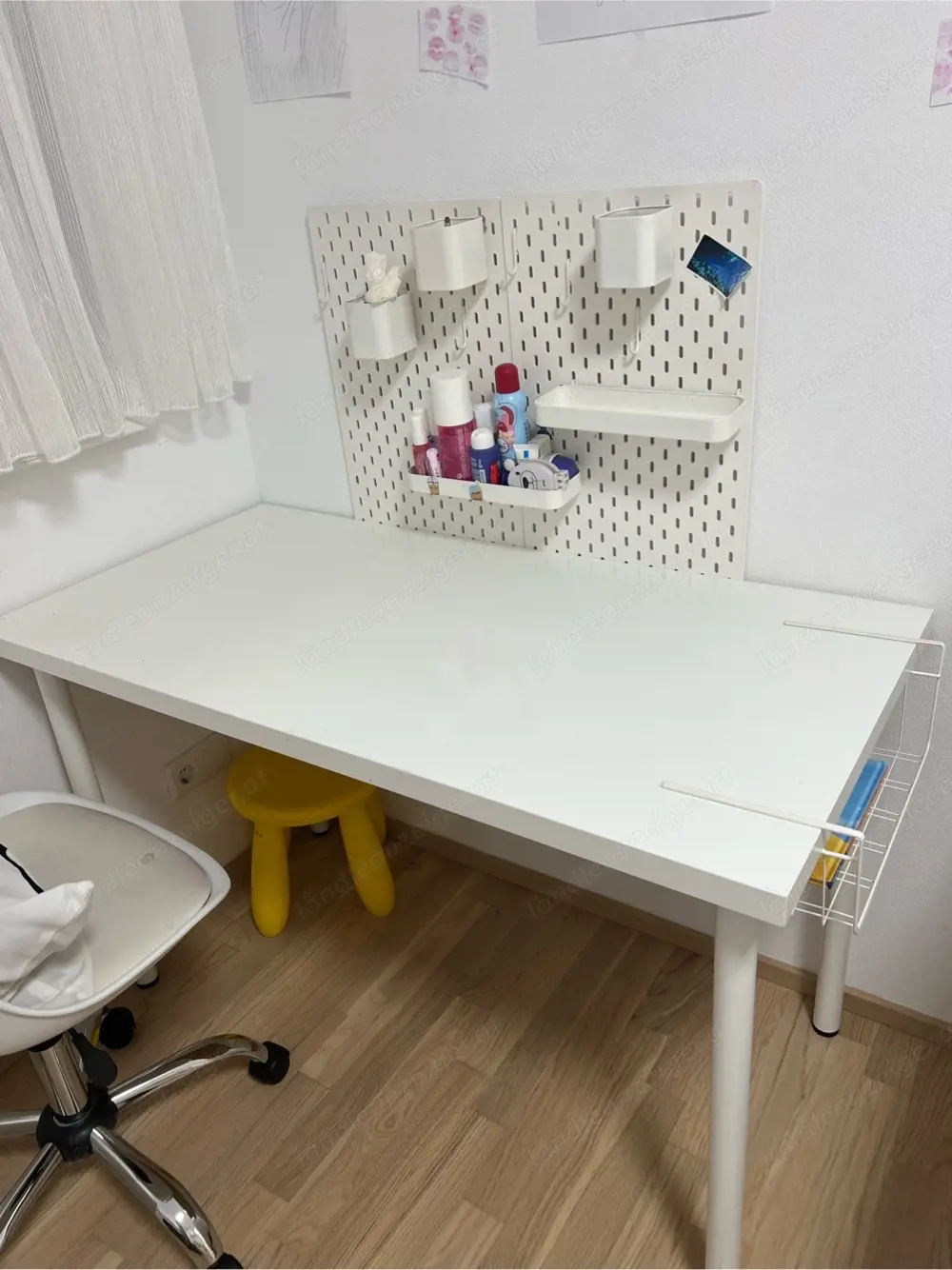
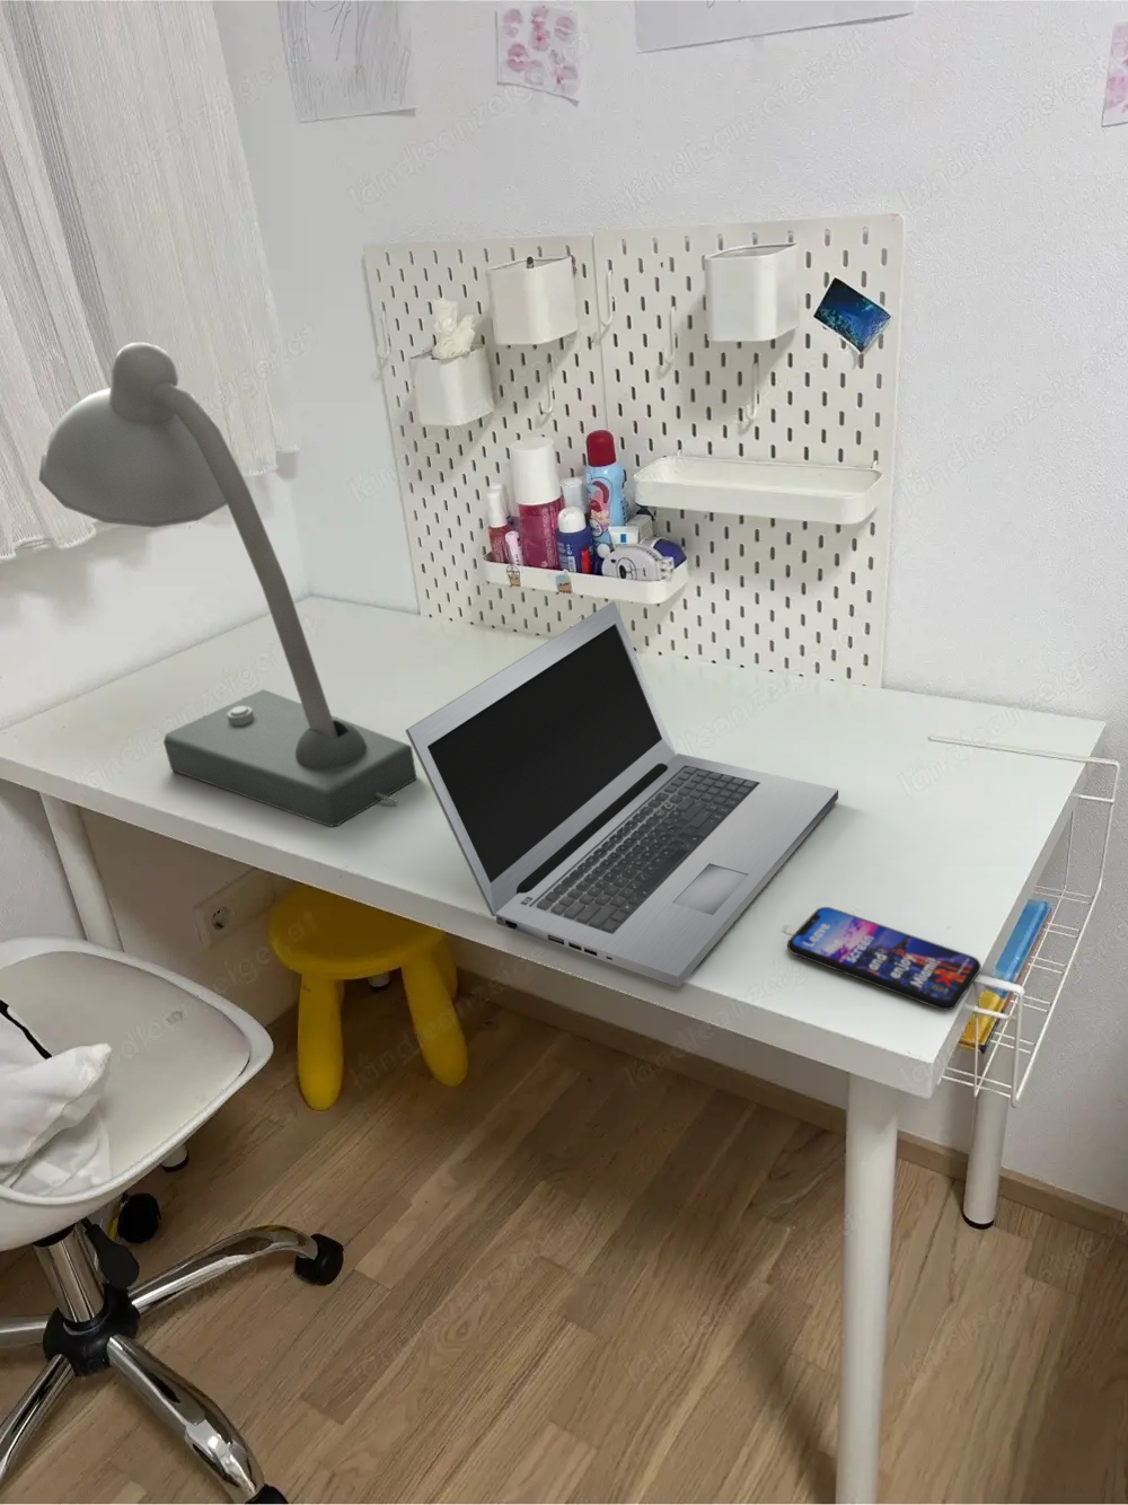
+ laptop [404,600,839,988]
+ smartphone [787,905,982,1011]
+ desk lamp [37,341,417,828]
